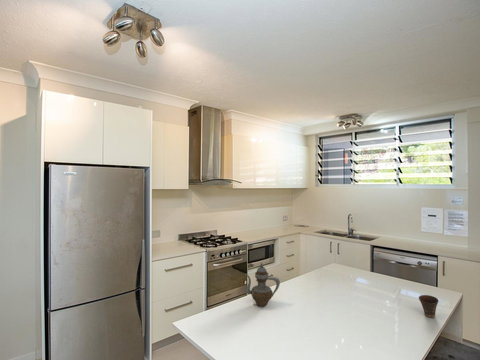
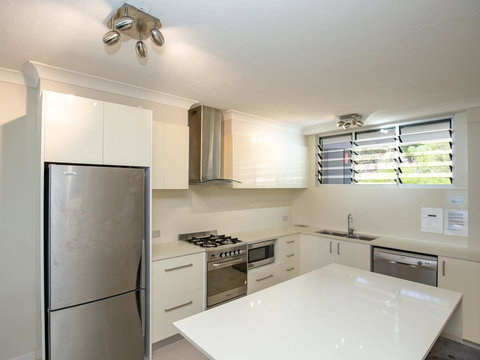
- teapot [244,262,281,308]
- cup [418,294,440,319]
